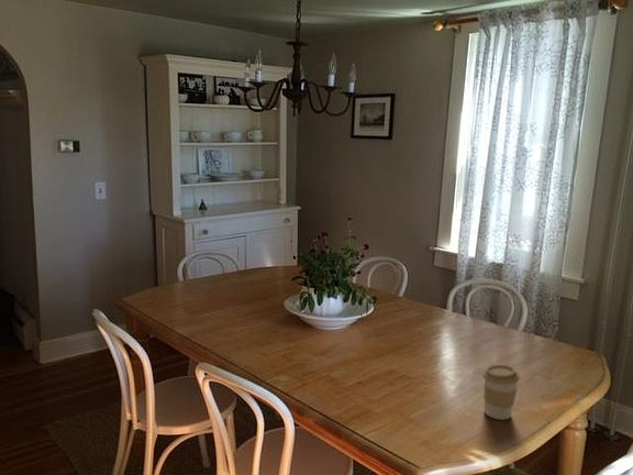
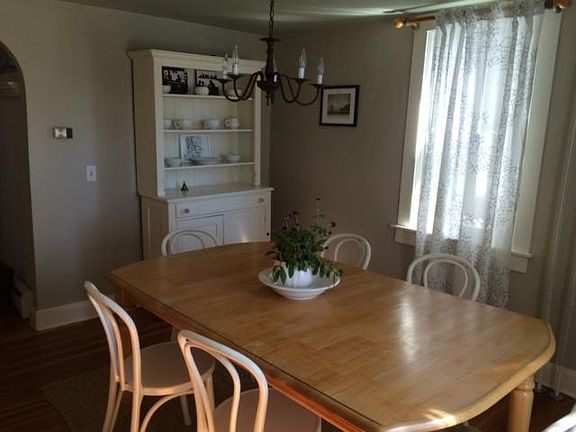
- coffee cup [481,364,521,421]
